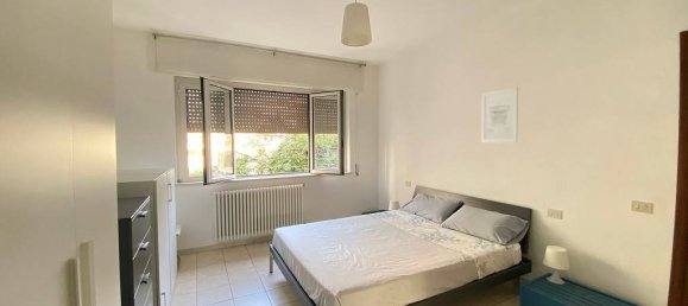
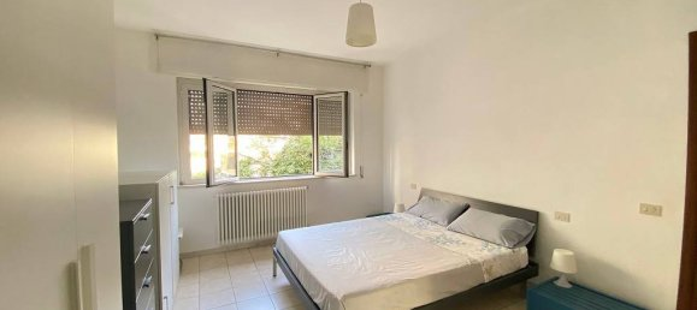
- wall art [480,87,519,144]
